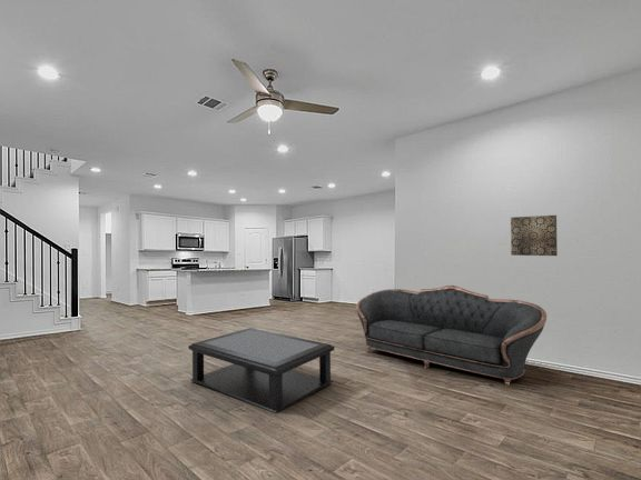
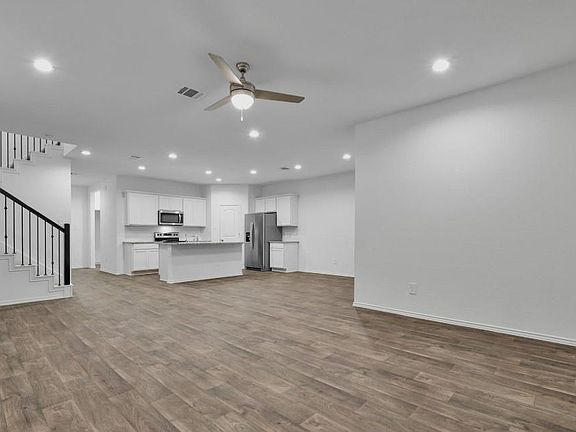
- coffee table [187,327,336,414]
- wall art [510,214,559,257]
- sofa [355,284,548,383]
